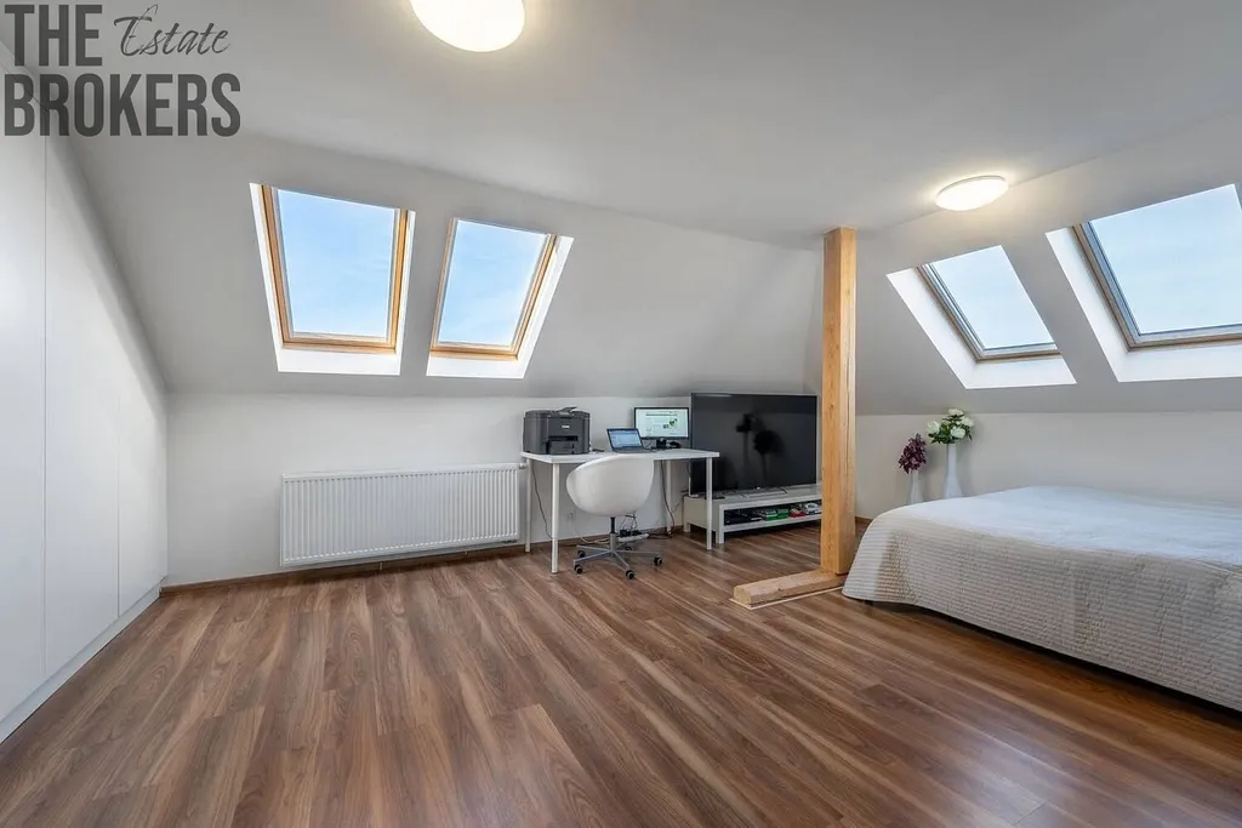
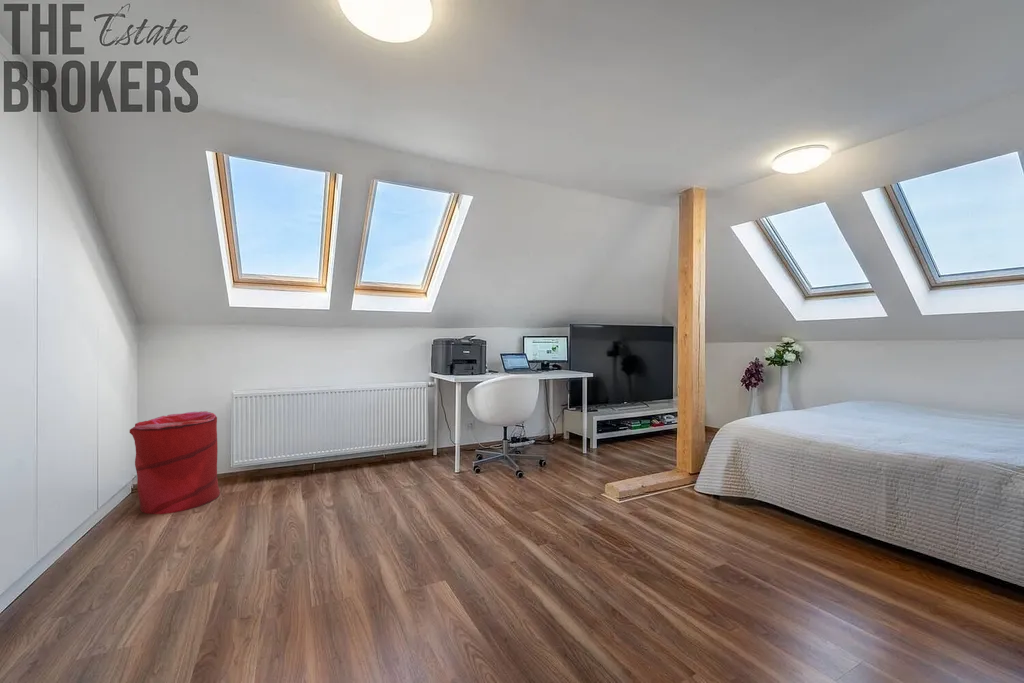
+ laundry hamper [129,410,221,515]
